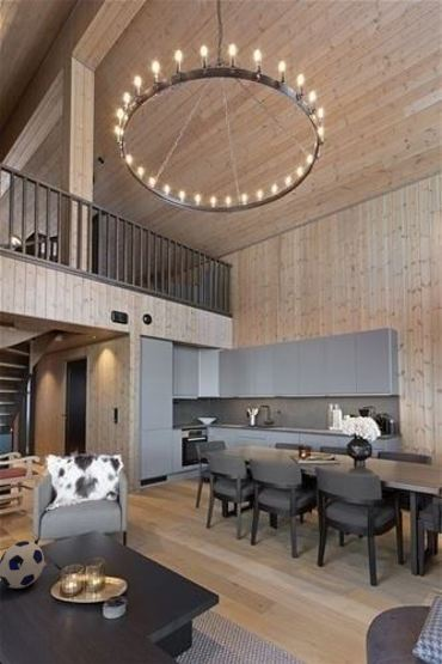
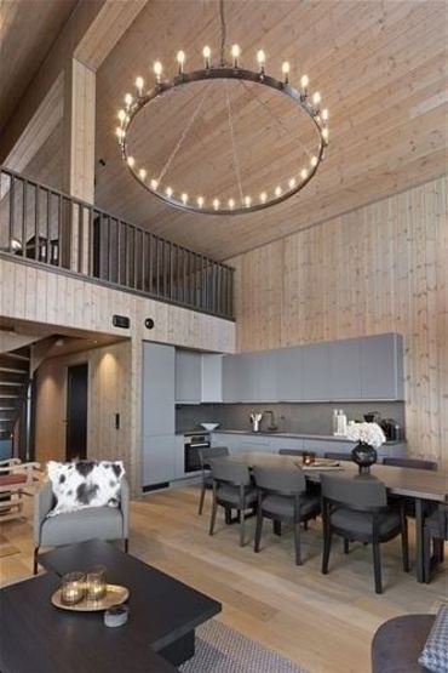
- soccer ball [0,540,45,590]
